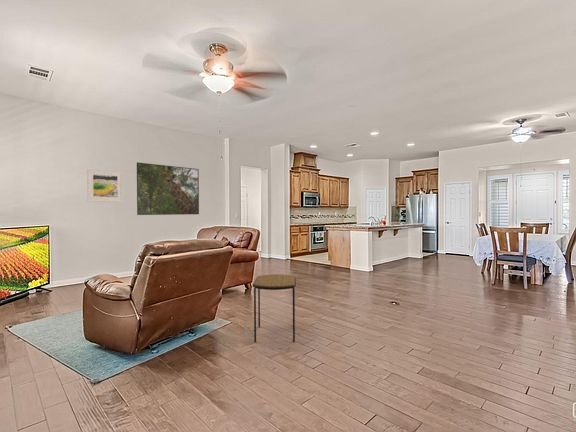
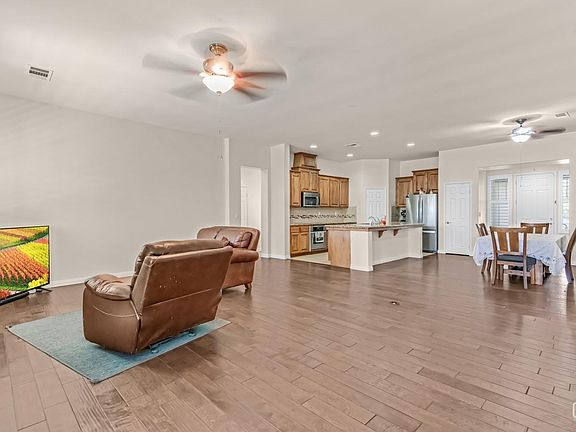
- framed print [86,168,124,203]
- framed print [136,162,200,216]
- side table [252,273,297,343]
